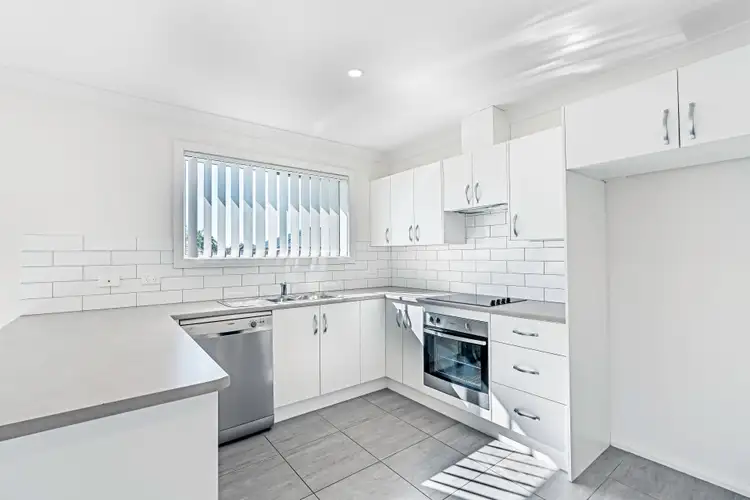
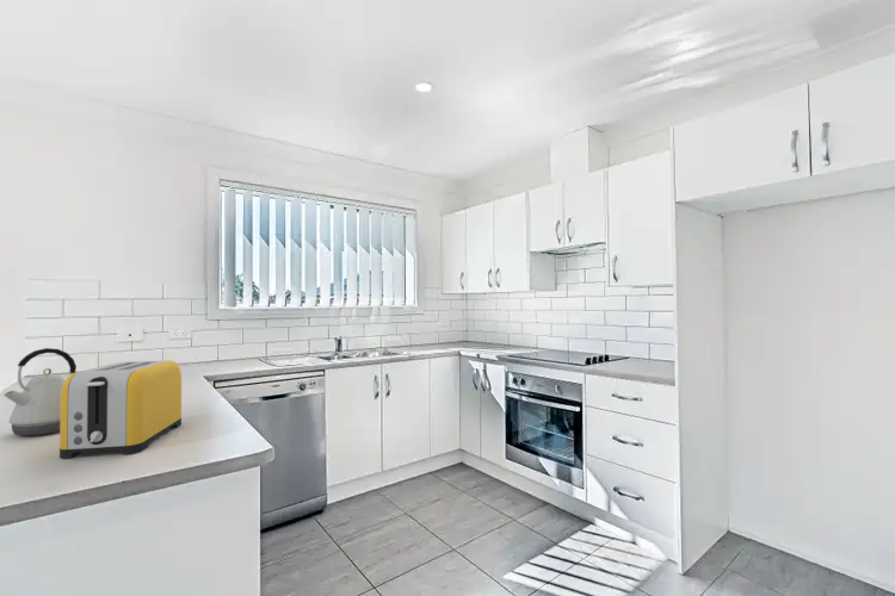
+ toaster [58,360,183,459]
+ kettle [2,347,78,437]
